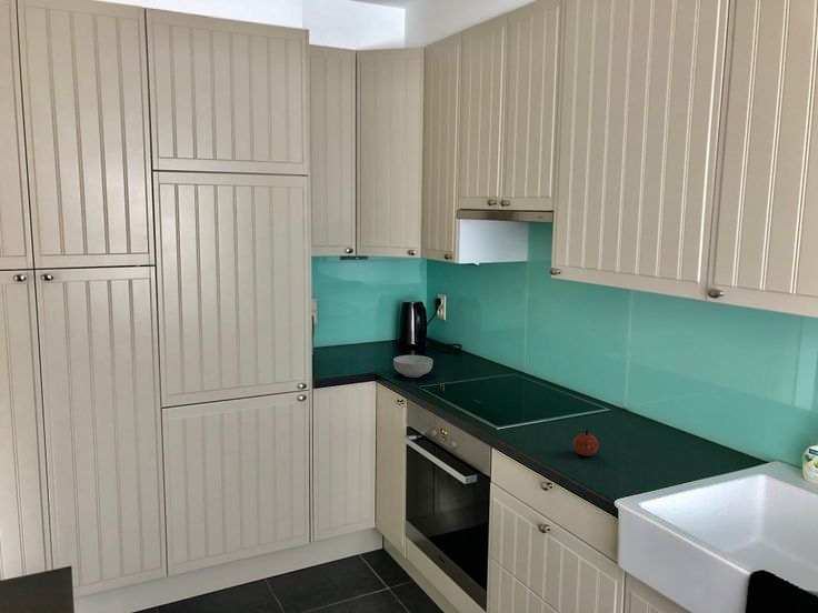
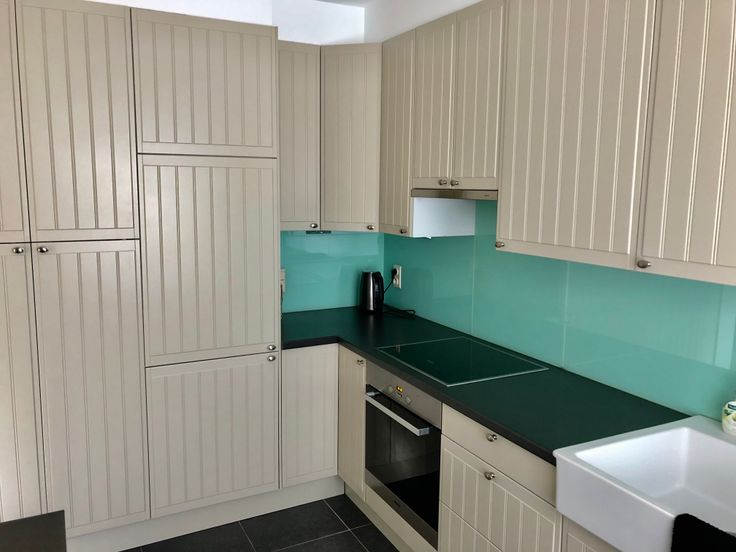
- cereal bowl [392,354,433,379]
- apple [572,428,600,458]
